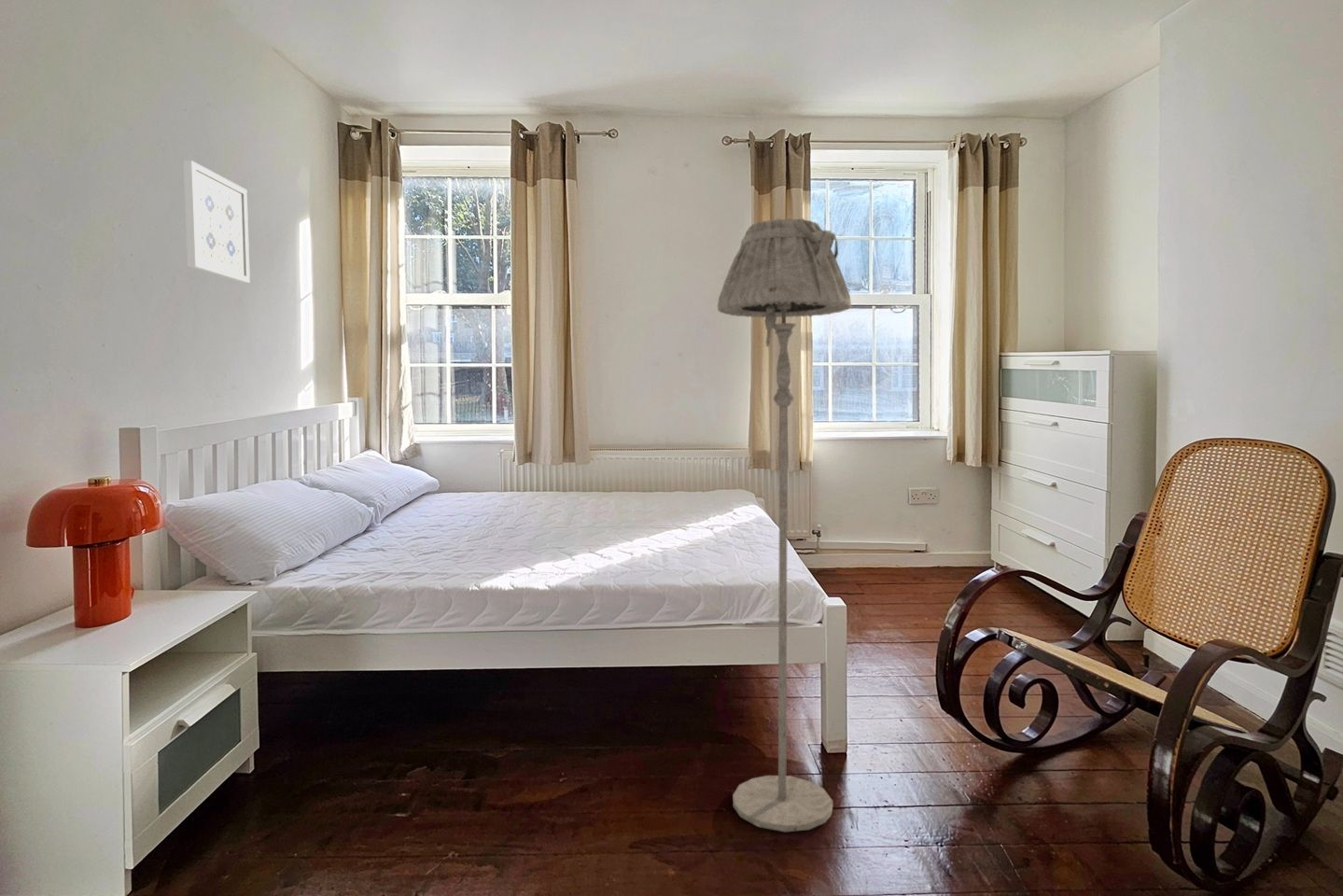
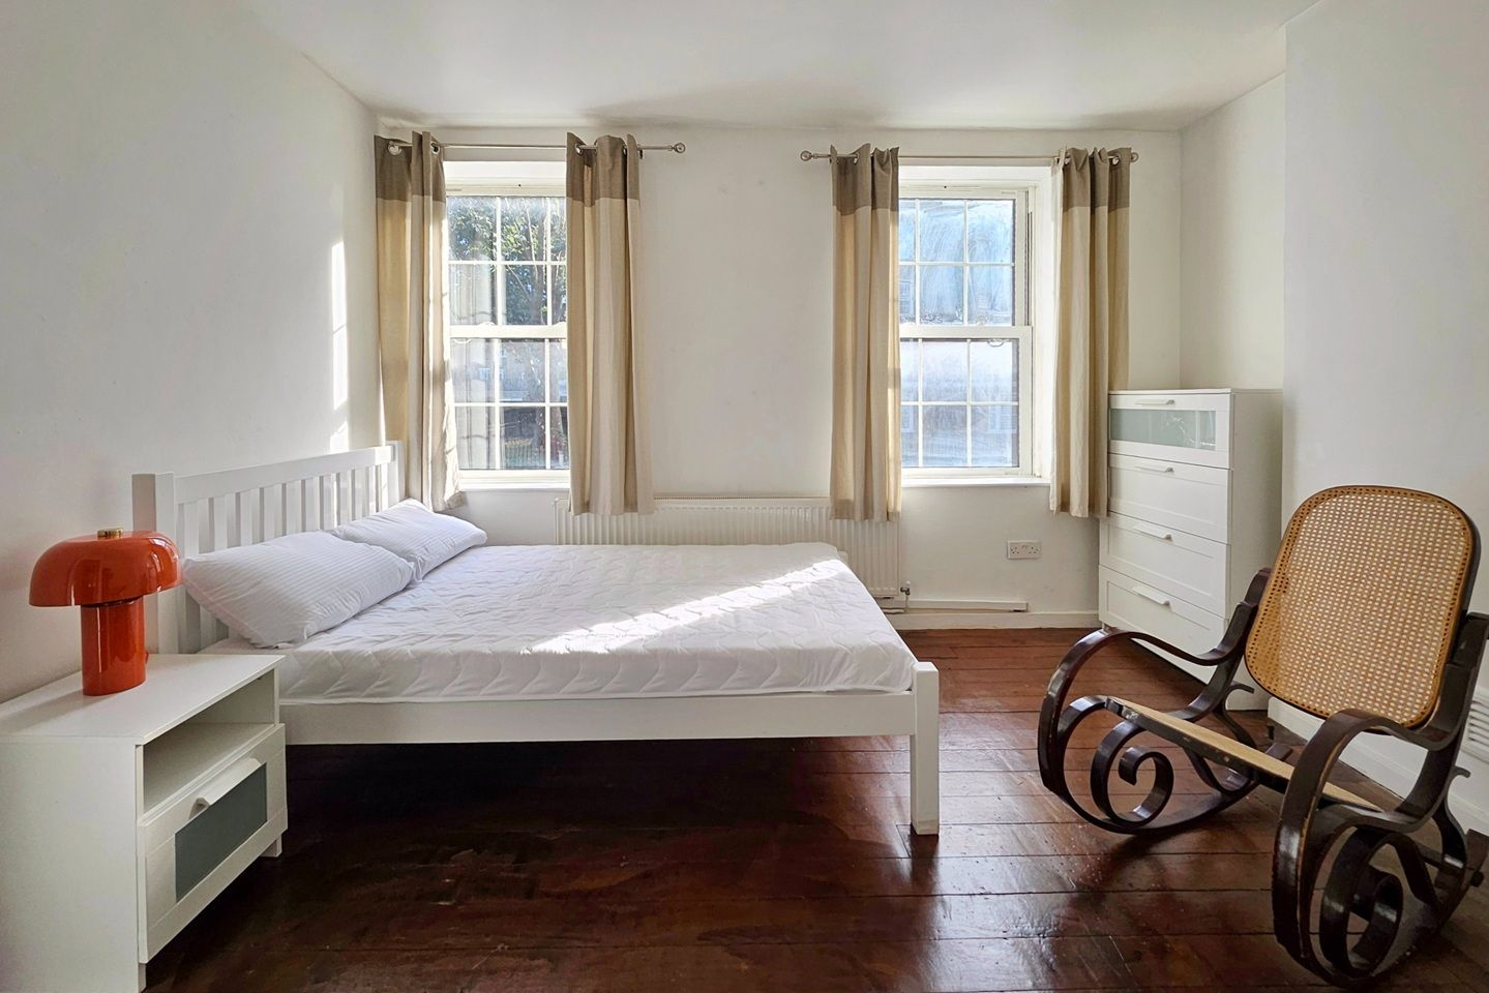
- wall art [183,160,251,284]
- floor lamp [717,217,852,833]
